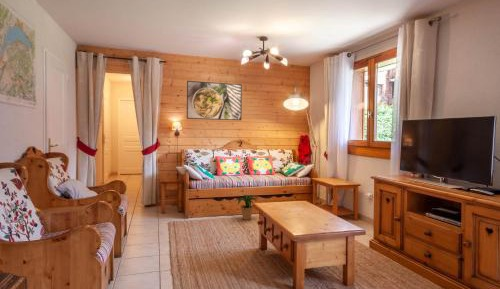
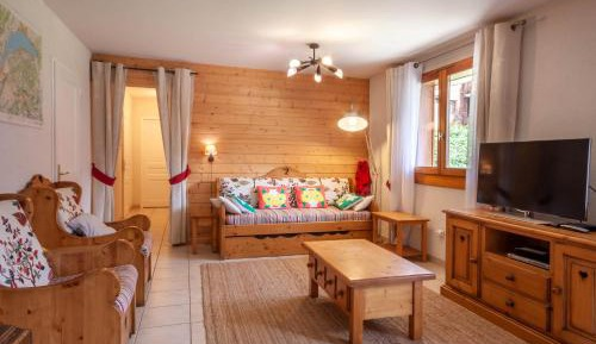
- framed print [186,80,243,121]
- potted plant [235,194,259,221]
